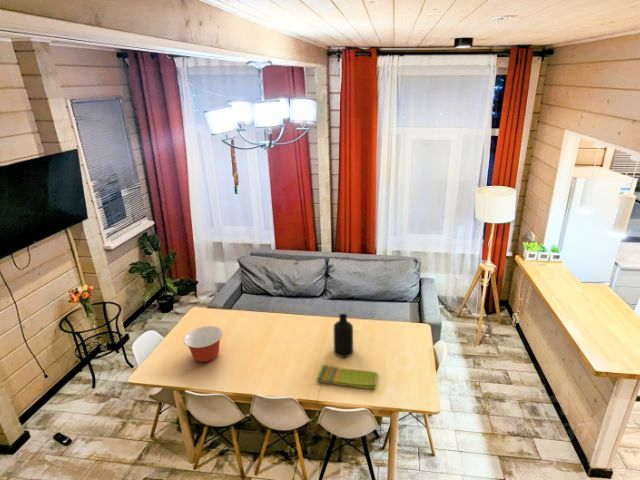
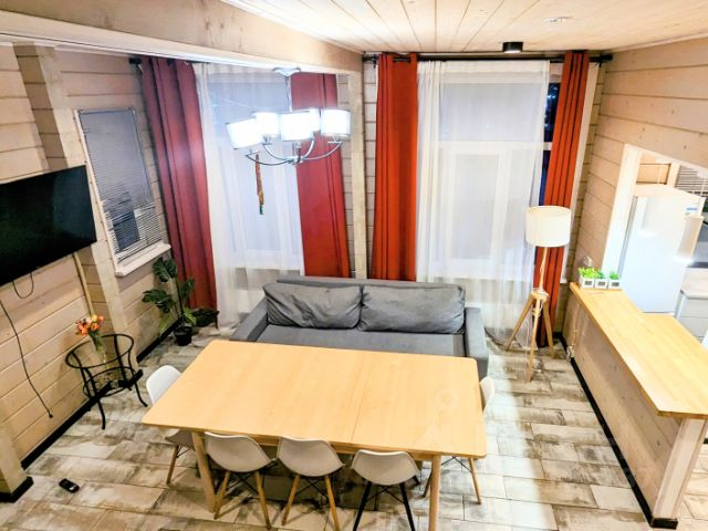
- bottle [333,313,354,358]
- dish towel [316,363,379,390]
- mixing bowl [183,325,224,363]
